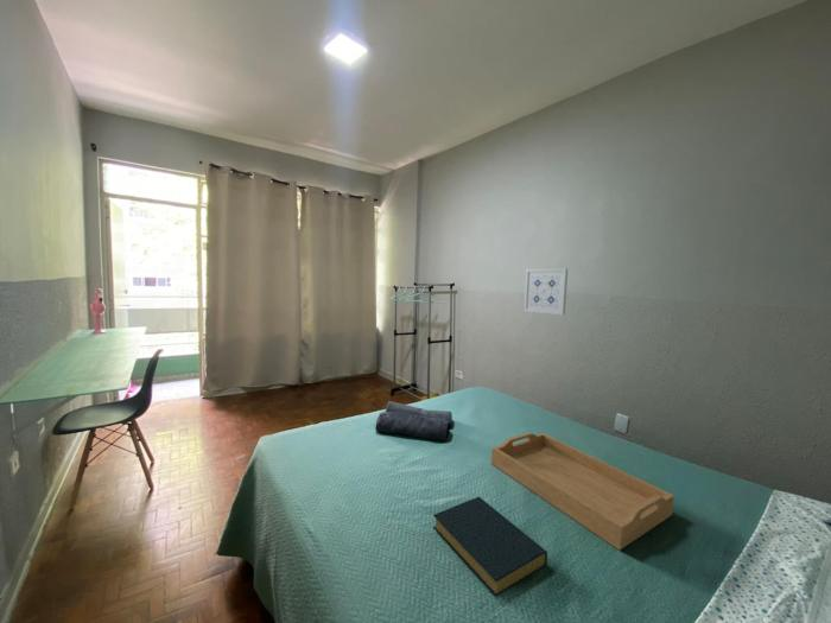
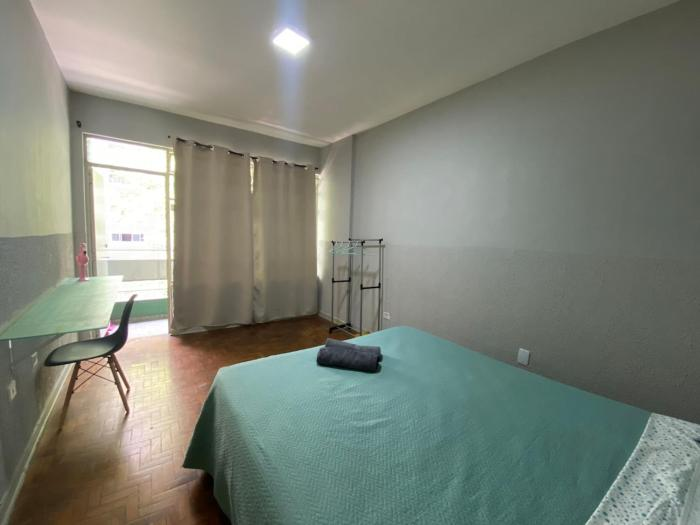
- wall art [522,267,569,316]
- serving tray [490,431,675,551]
- hardback book [432,496,548,598]
